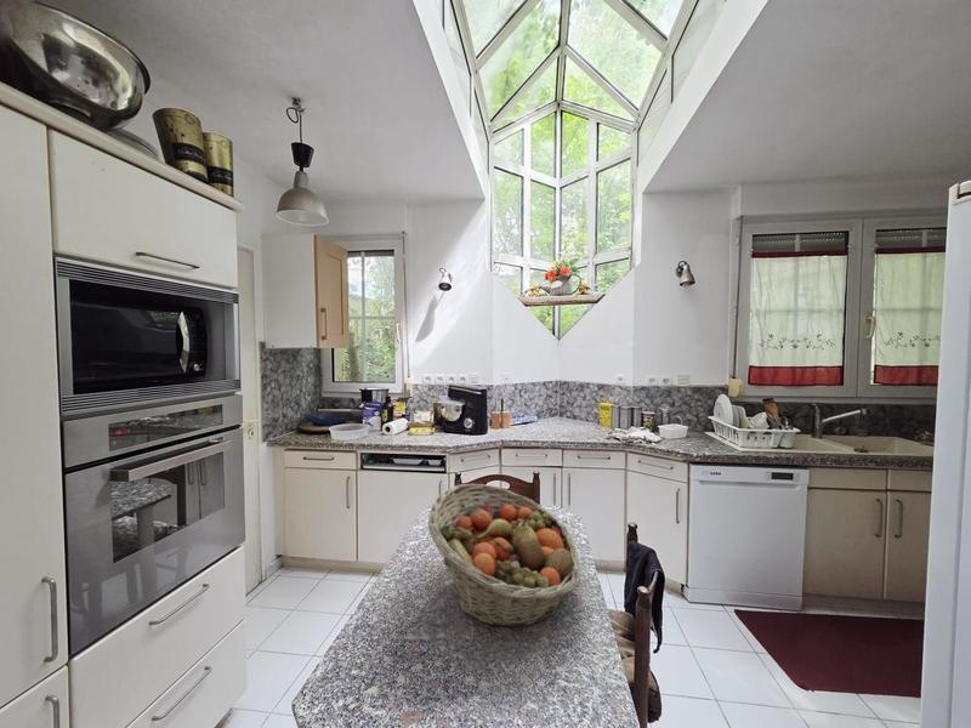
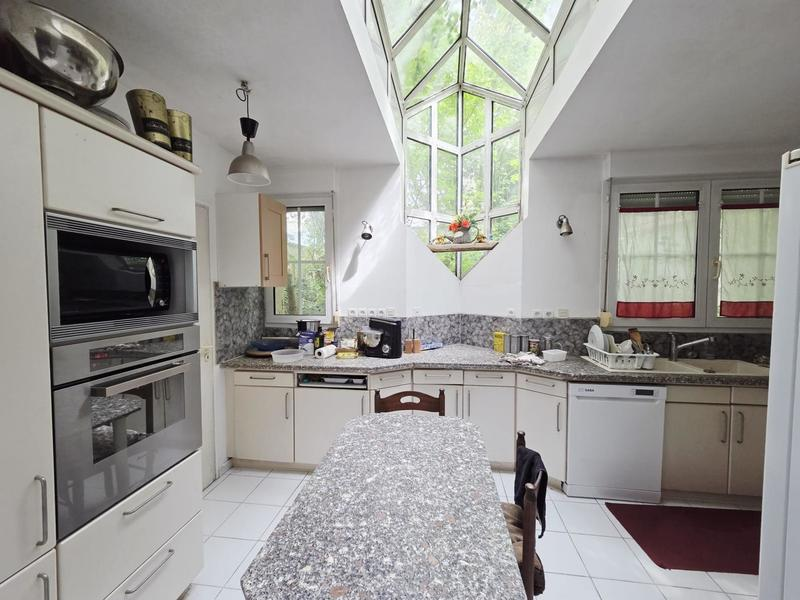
- fruit basket [427,483,583,627]
